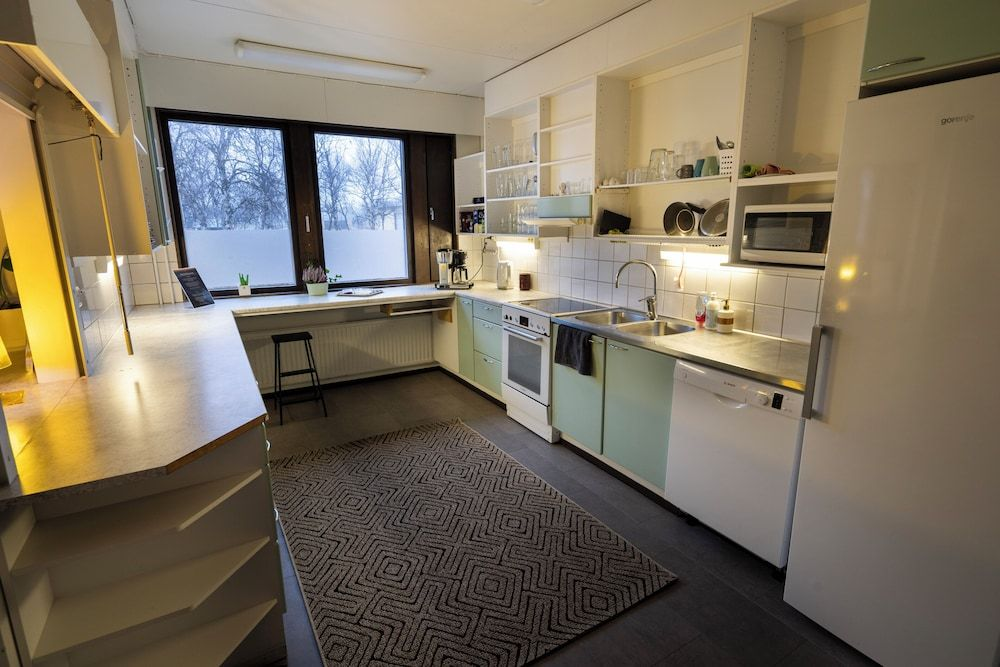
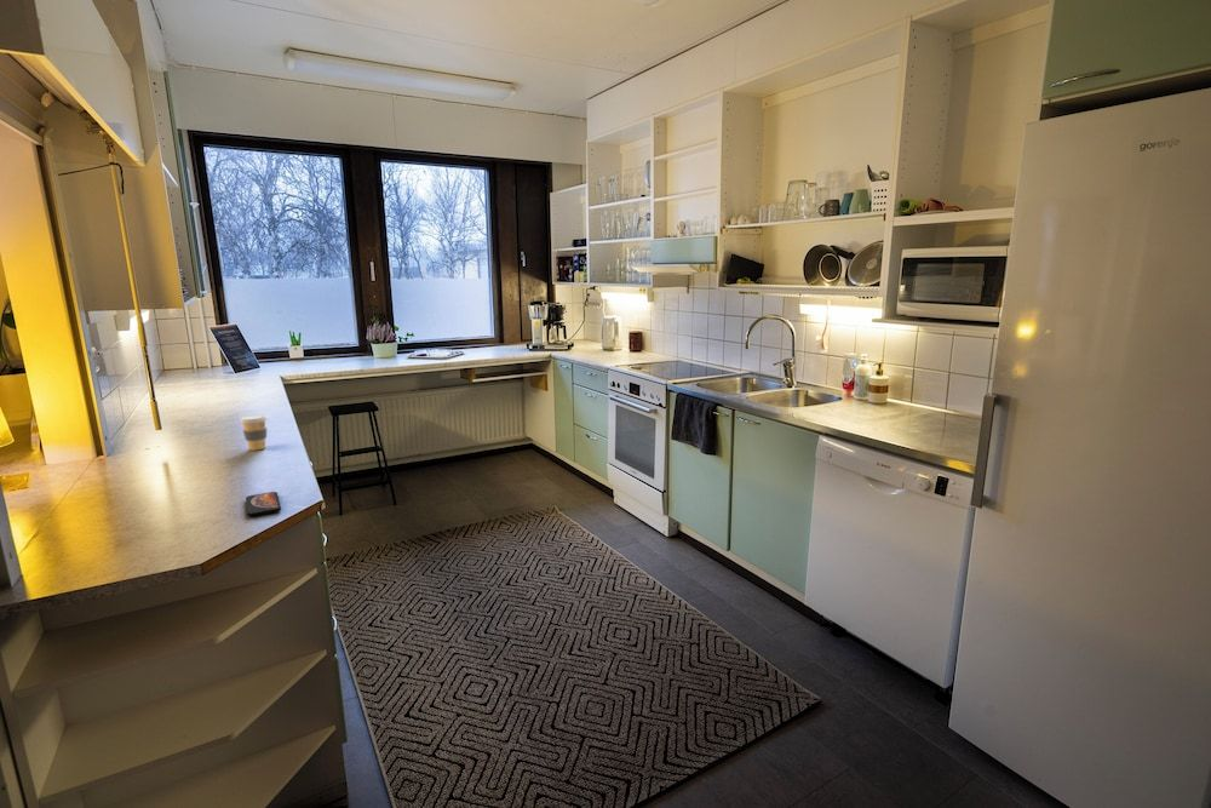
+ coffee cup [239,413,269,452]
+ smartphone [245,491,282,517]
